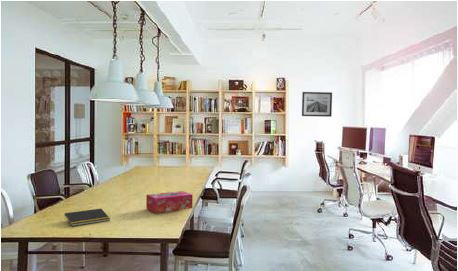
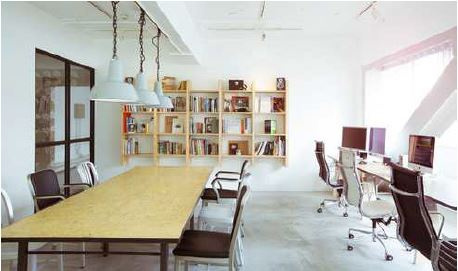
- notepad [63,208,111,227]
- wall art [301,91,333,118]
- tissue box [145,190,194,214]
